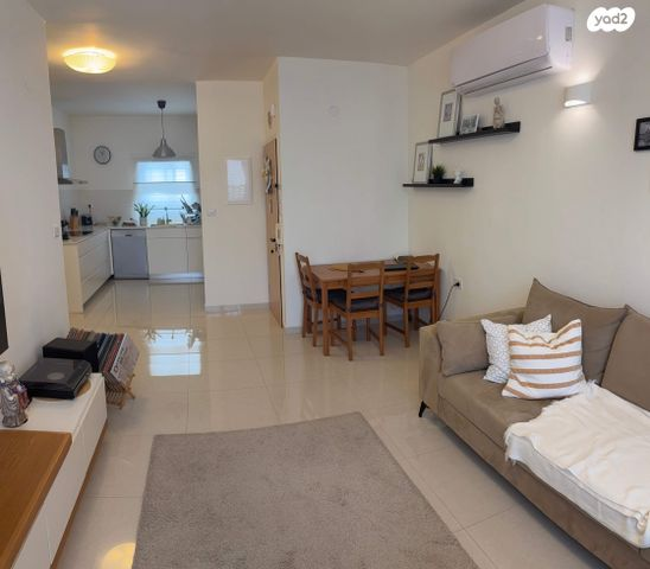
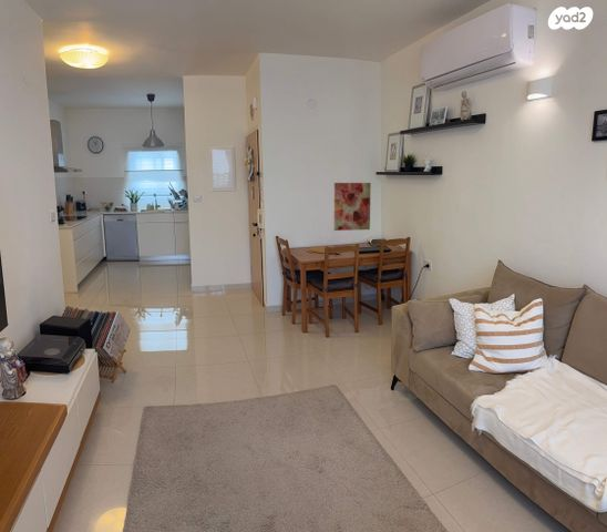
+ wall art [333,182,372,232]
